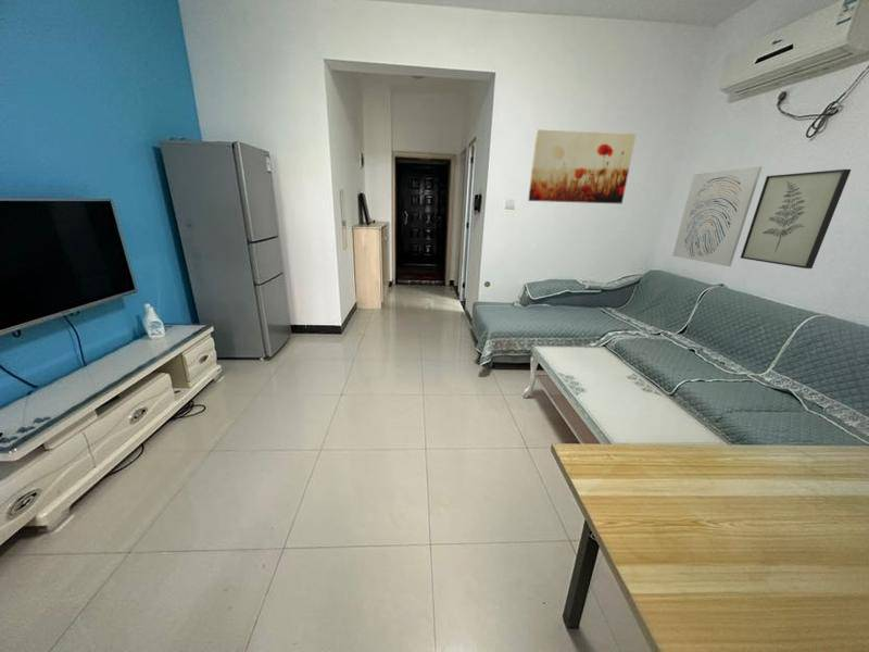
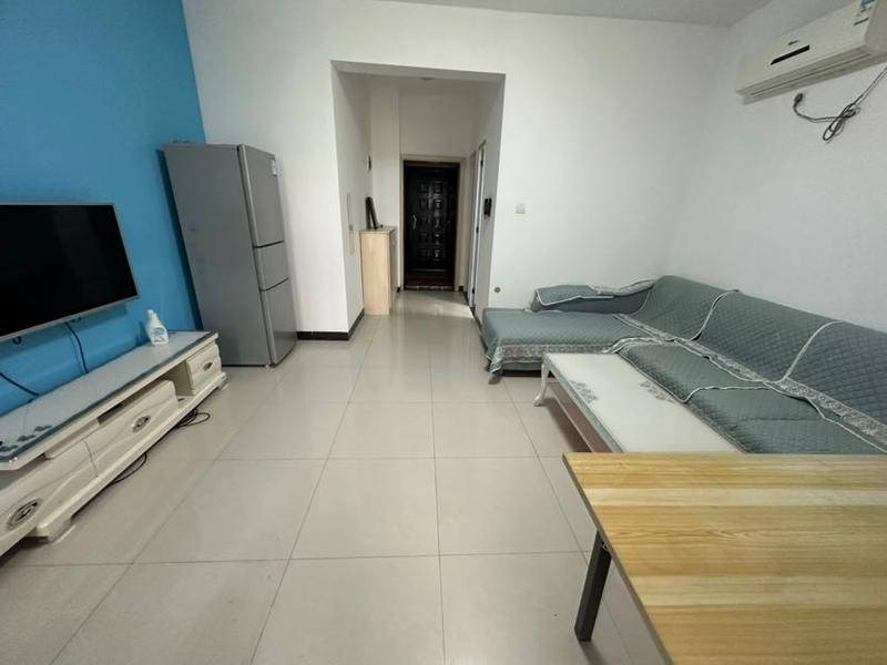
- wall art [527,128,637,204]
- wall art [671,165,764,267]
- wall art [740,168,852,269]
